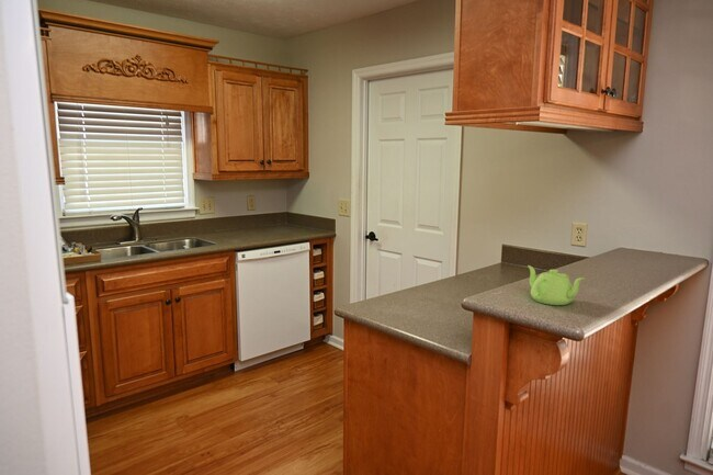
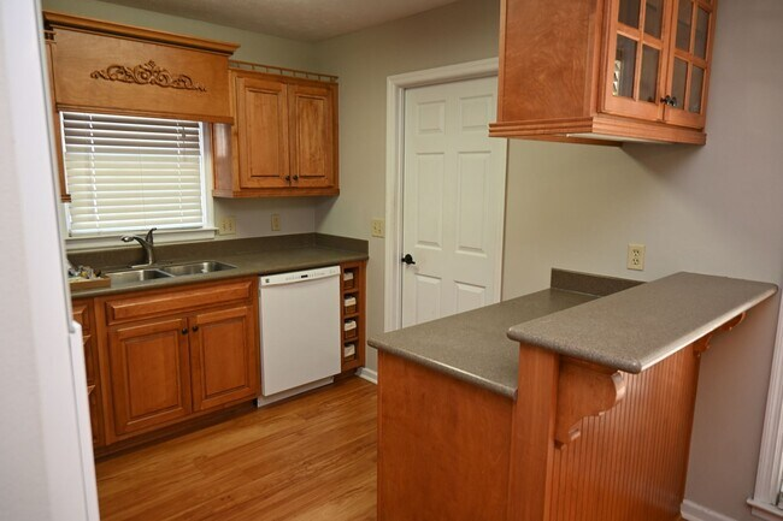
- teapot [527,264,586,306]
